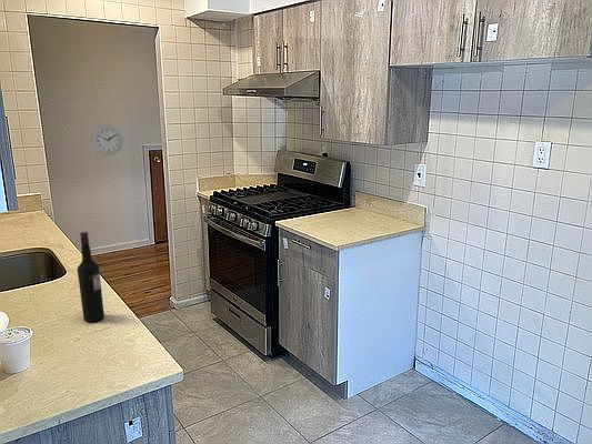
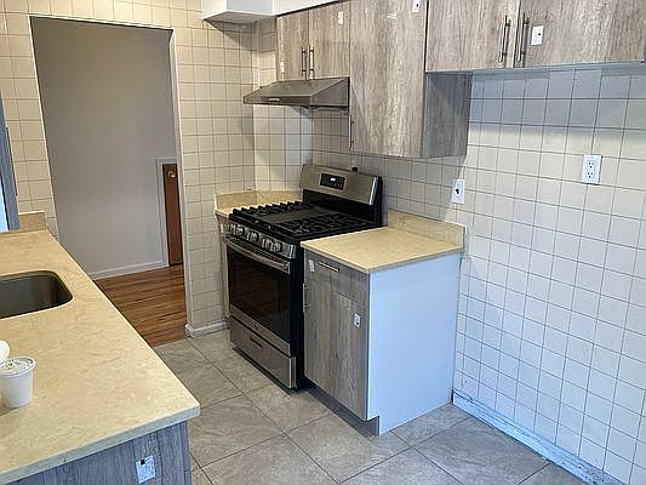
- wine bottle [77,231,106,323]
- wall clock [91,124,124,157]
